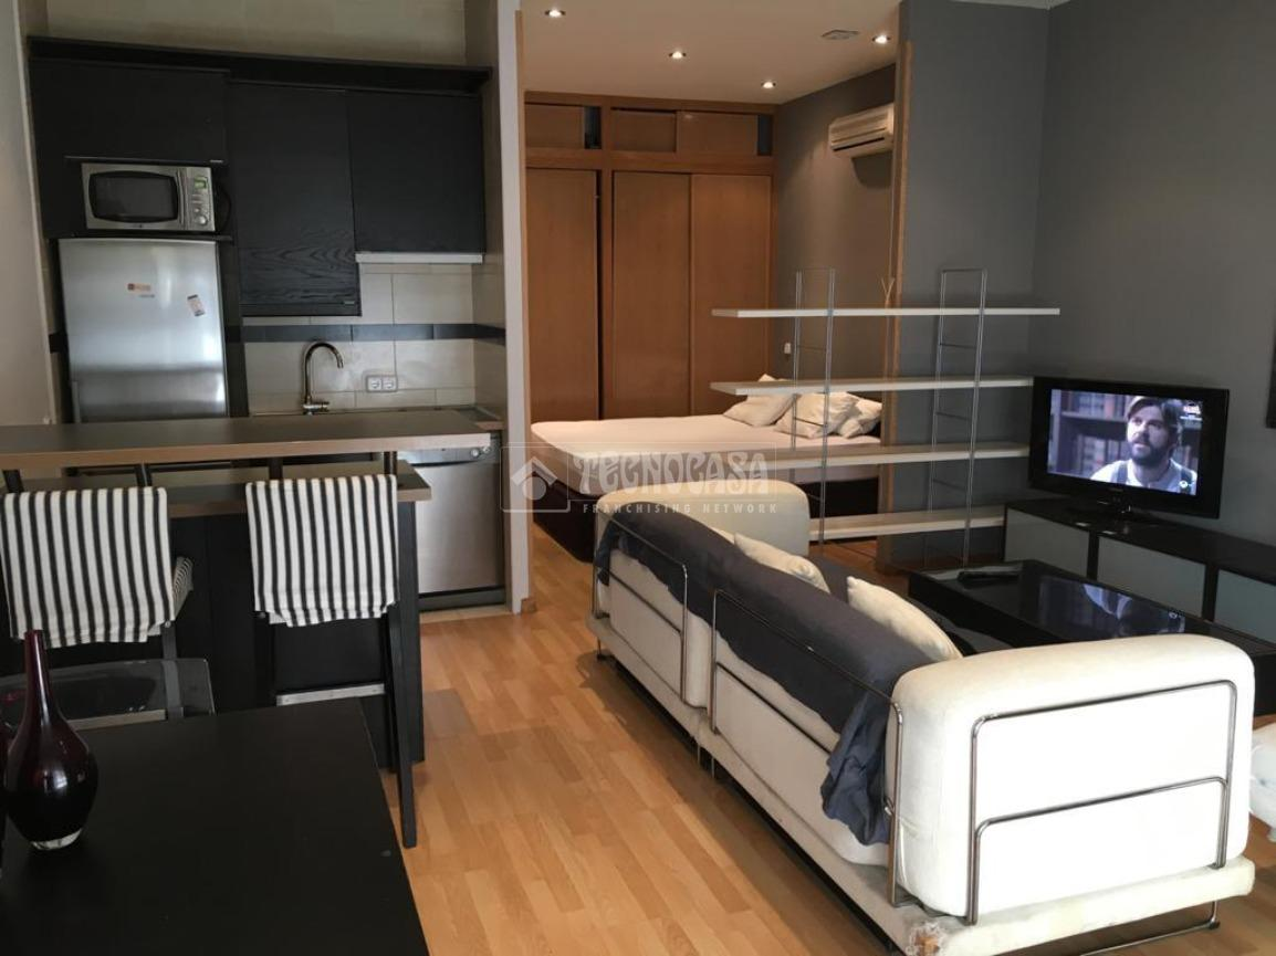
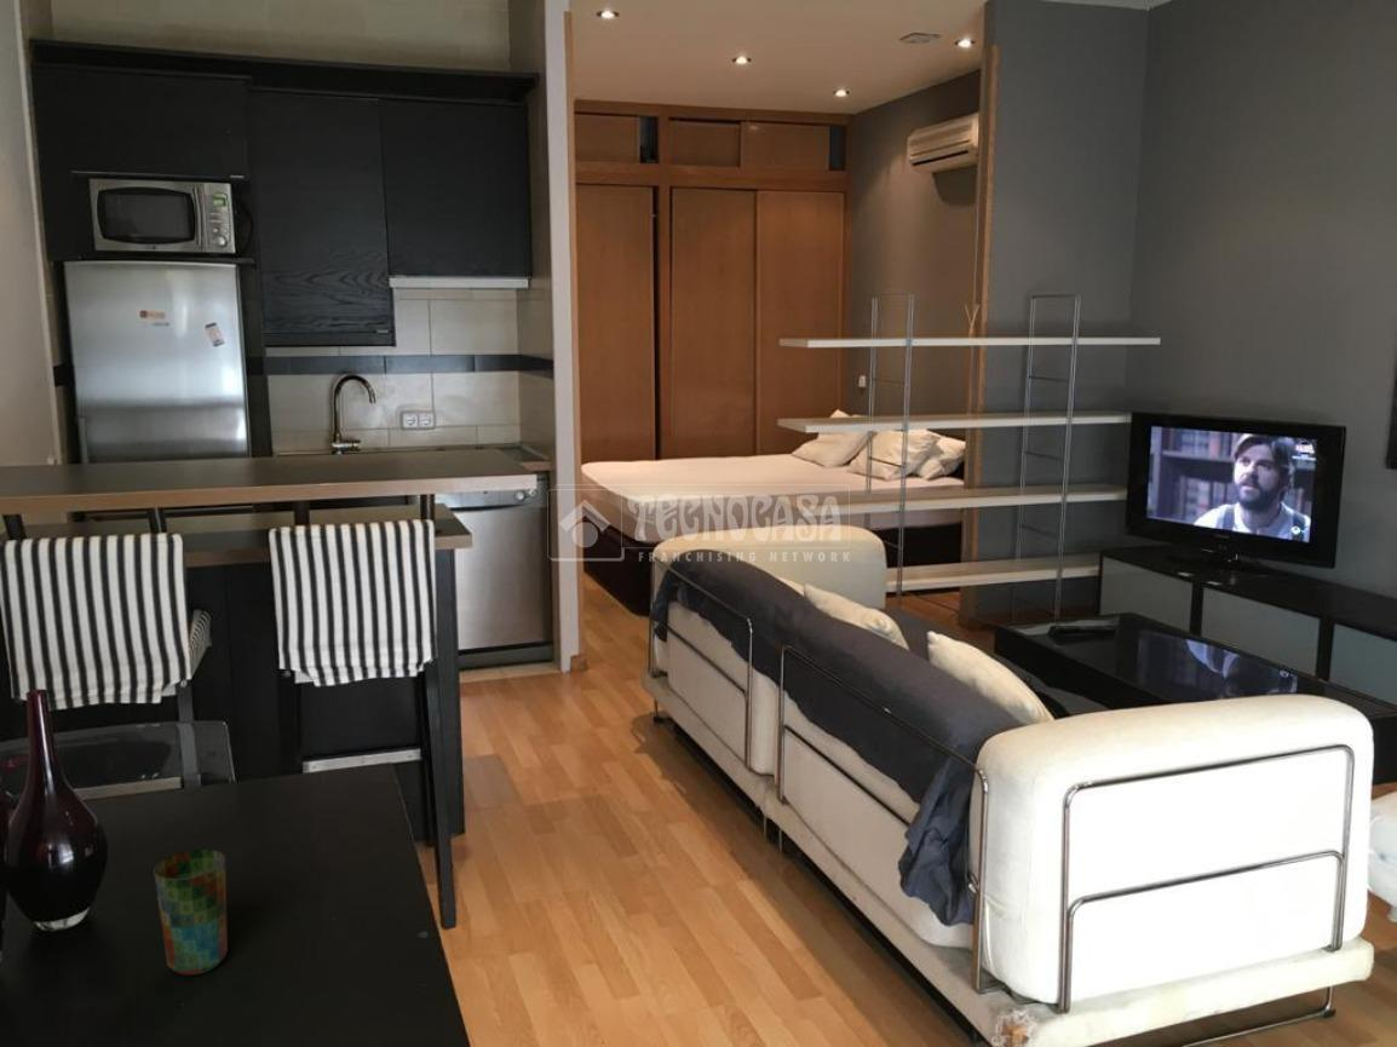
+ cup [153,848,229,977]
